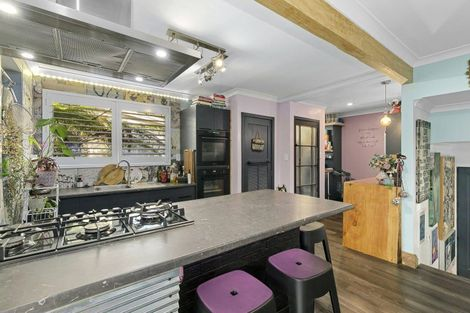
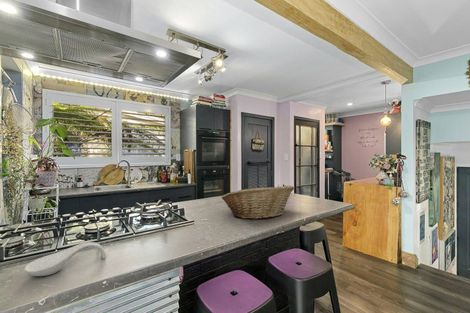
+ fruit basket [221,185,295,220]
+ spoon rest [23,241,107,277]
